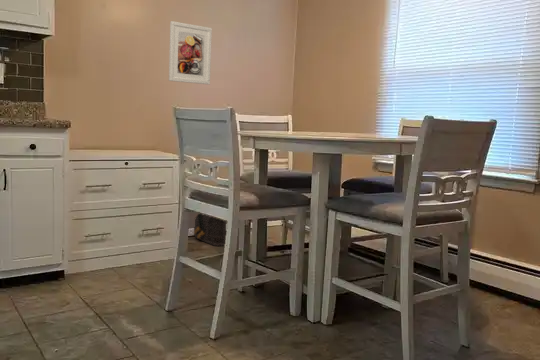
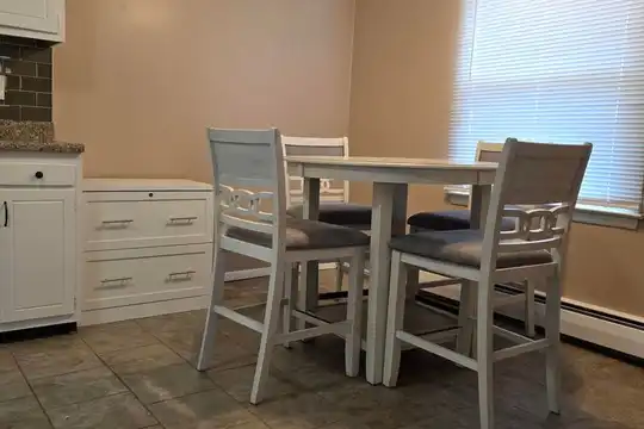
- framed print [168,20,213,85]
- backpack [193,213,227,247]
